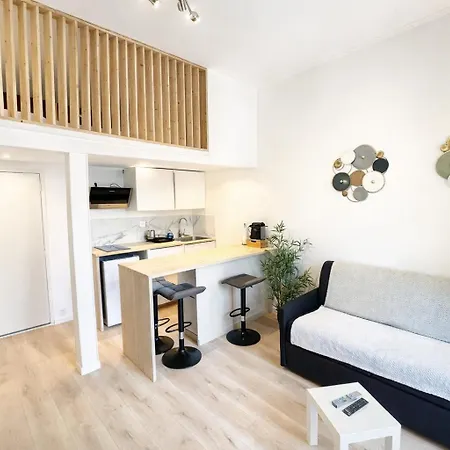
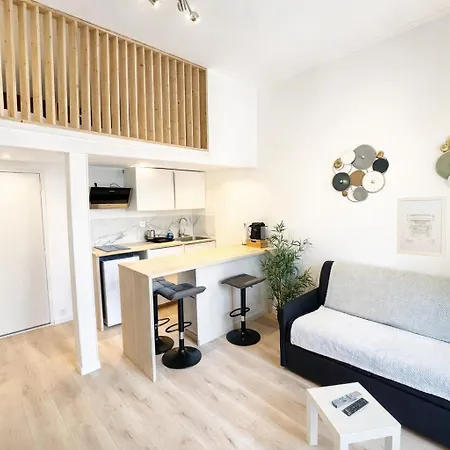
+ wall art [396,195,448,259]
